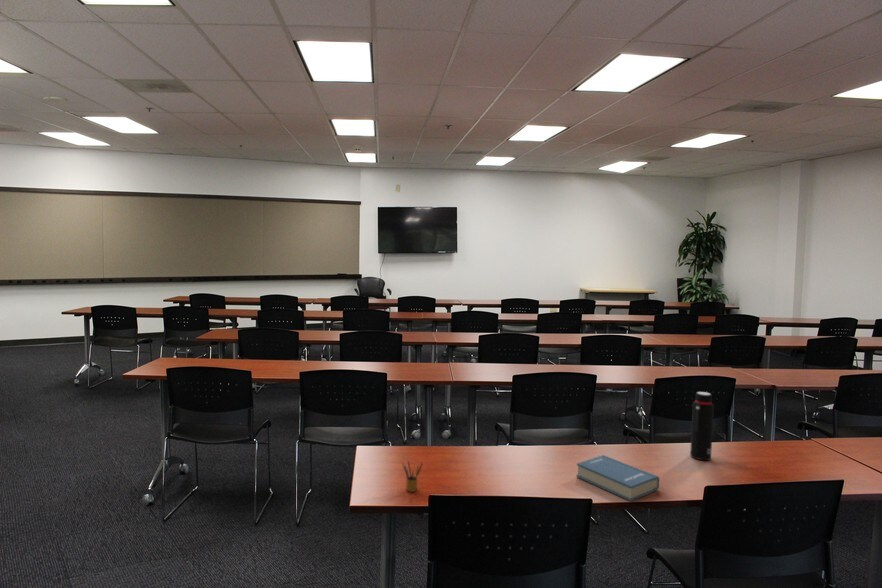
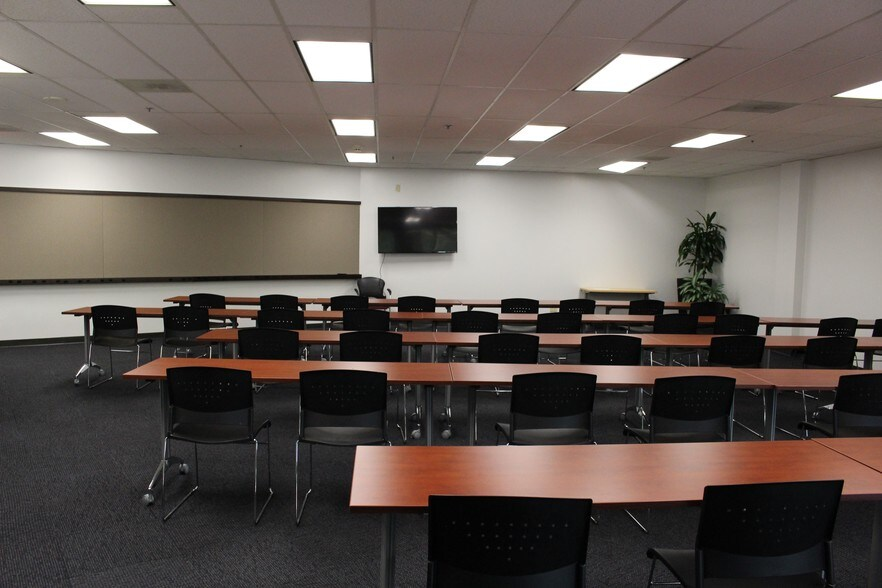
- pencil box [401,459,424,493]
- water bottle [689,391,715,461]
- hardback book [575,454,660,502]
